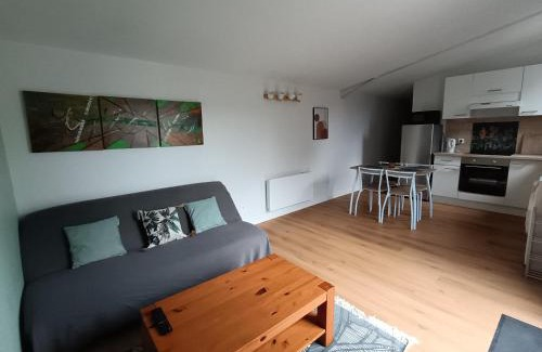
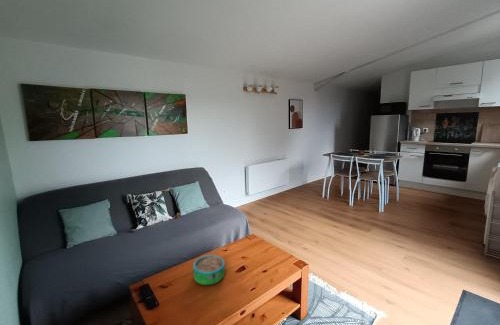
+ decorative bowl [192,254,226,286]
